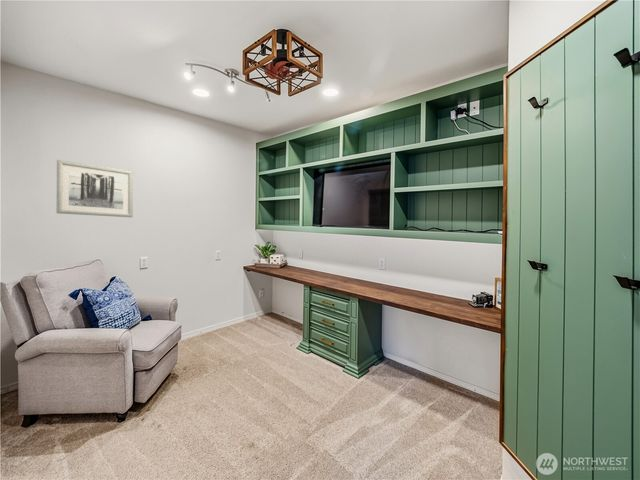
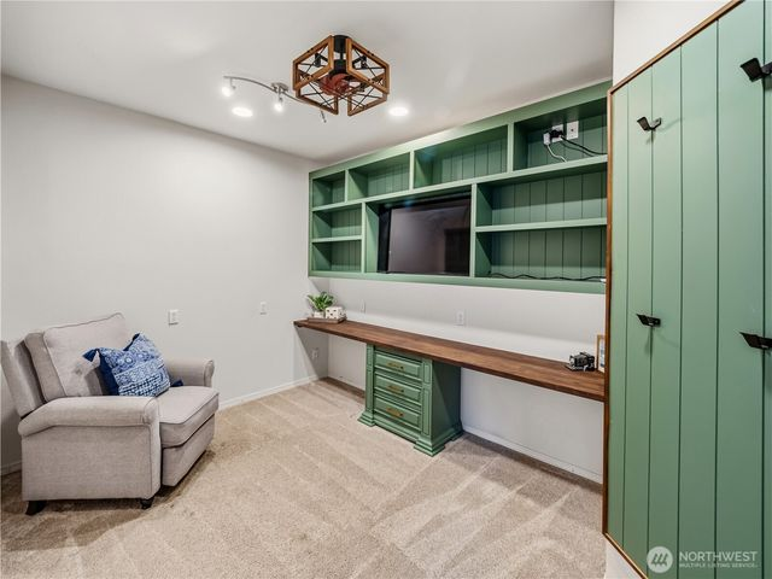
- wall art [56,159,134,218]
